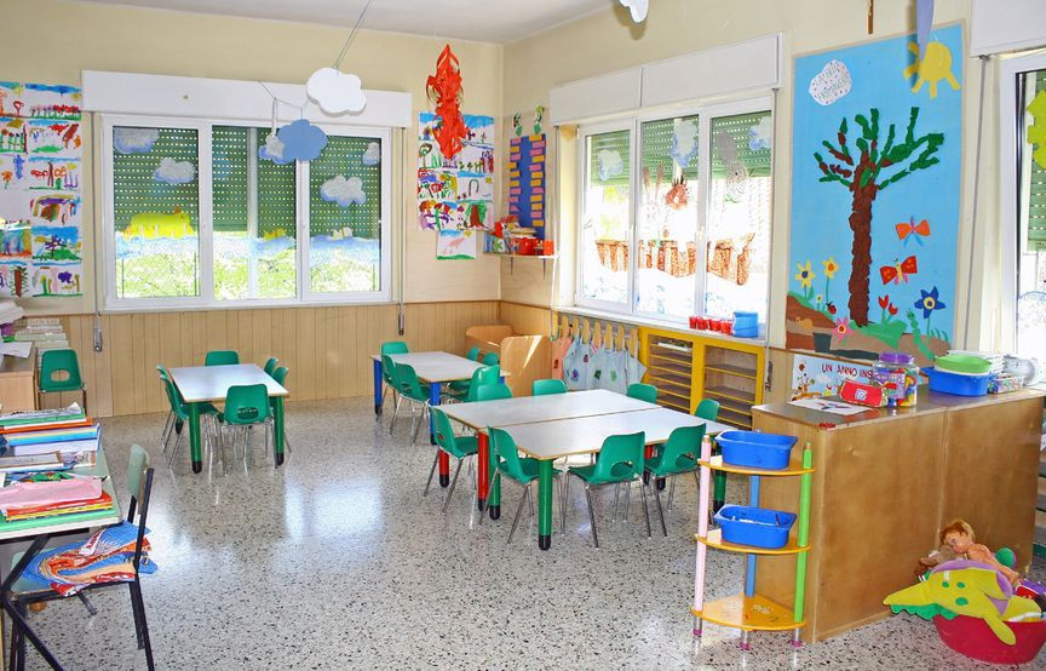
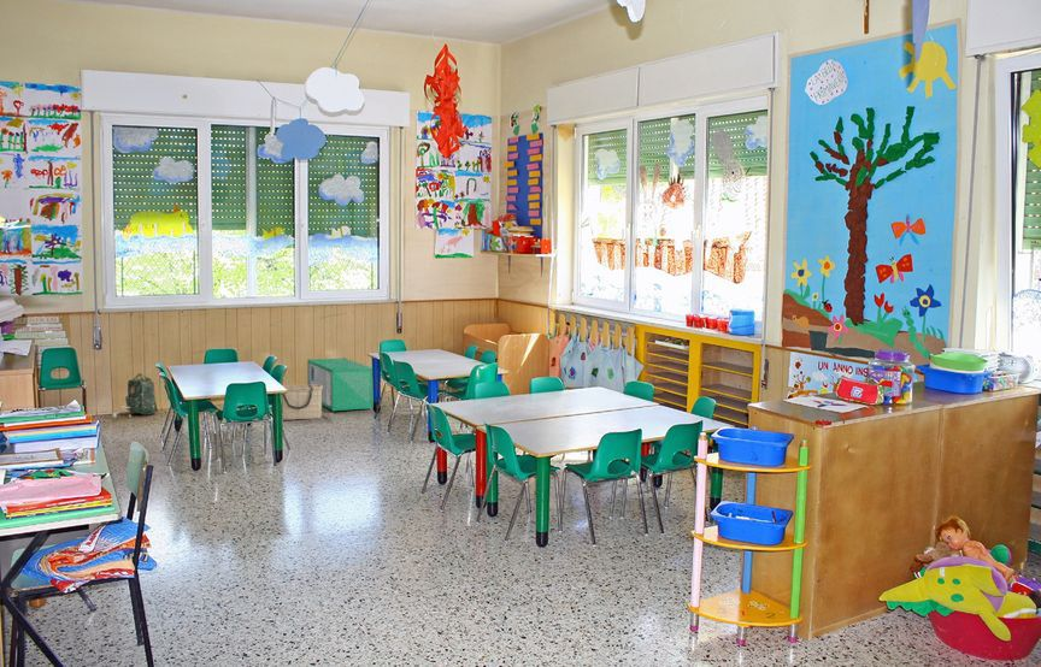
+ storage bin [306,356,375,412]
+ backpack [111,372,169,419]
+ basket [282,384,323,421]
